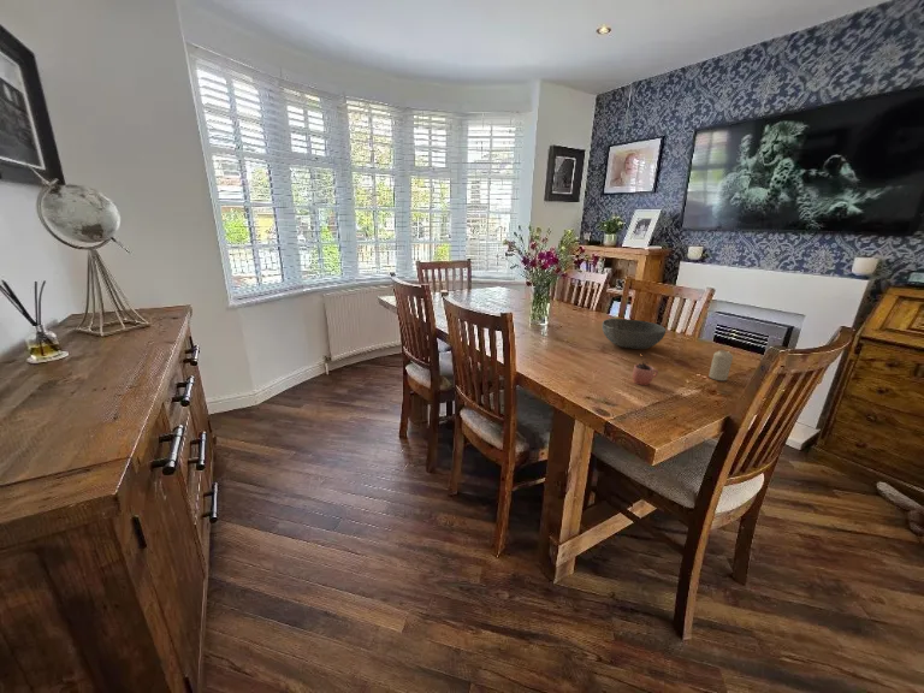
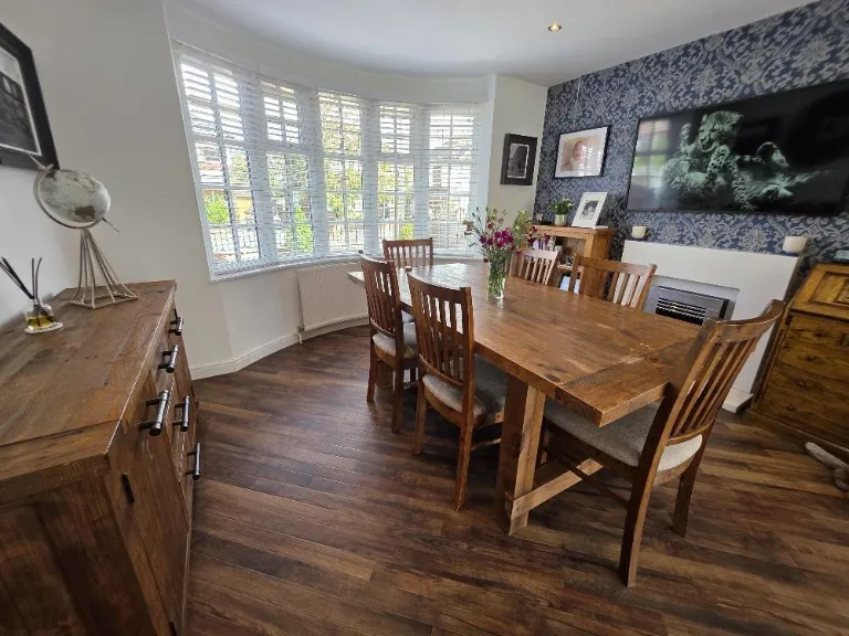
- candle [707,349,734,381]
- cocoa [632,353,659,386]
- bowl [602,318,667,350]
